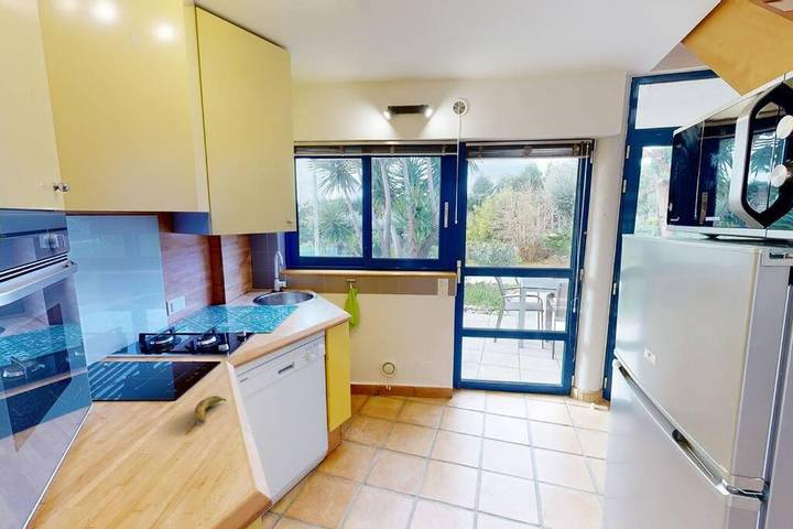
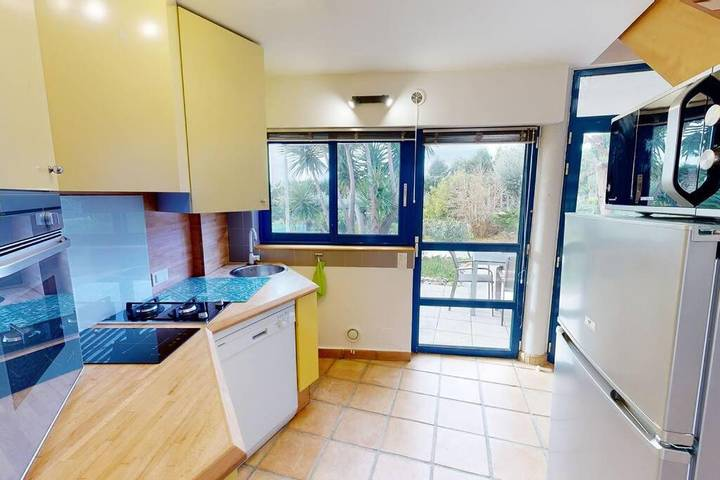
- banana [194,395,227,424]
